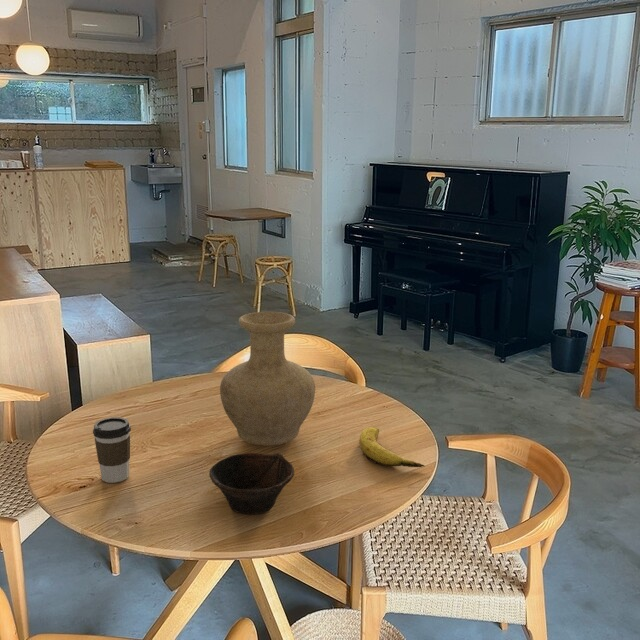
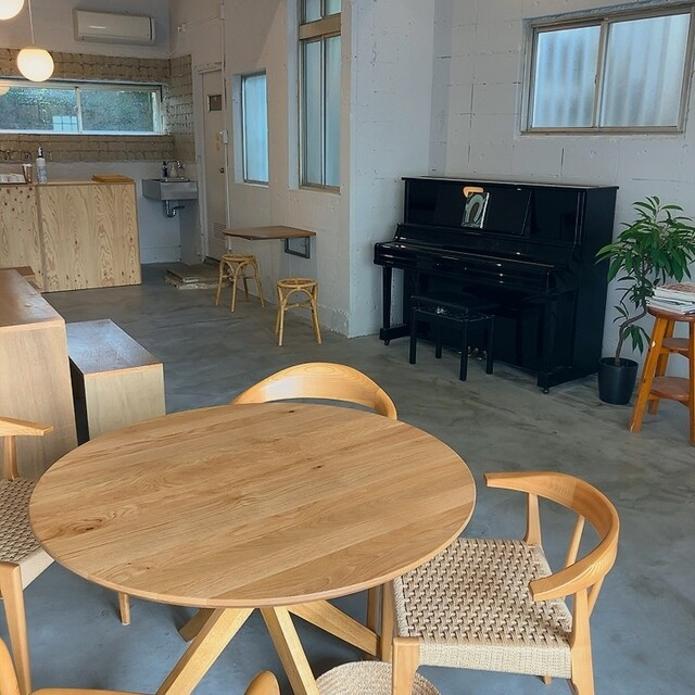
- bowl [208,452,295,515]
- banana [358,426,426,468]
- vase [219,311,316,447]
- coffee cup [92,416,132,484]
